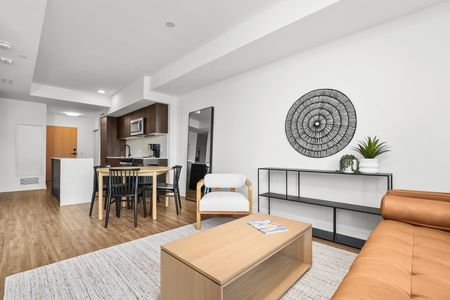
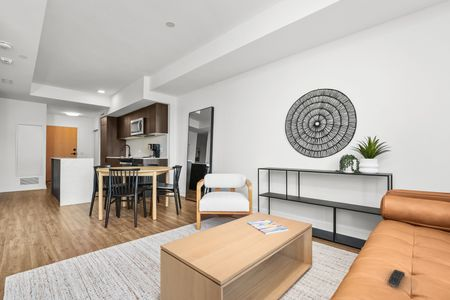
+ remote control [387,269,406,288]
